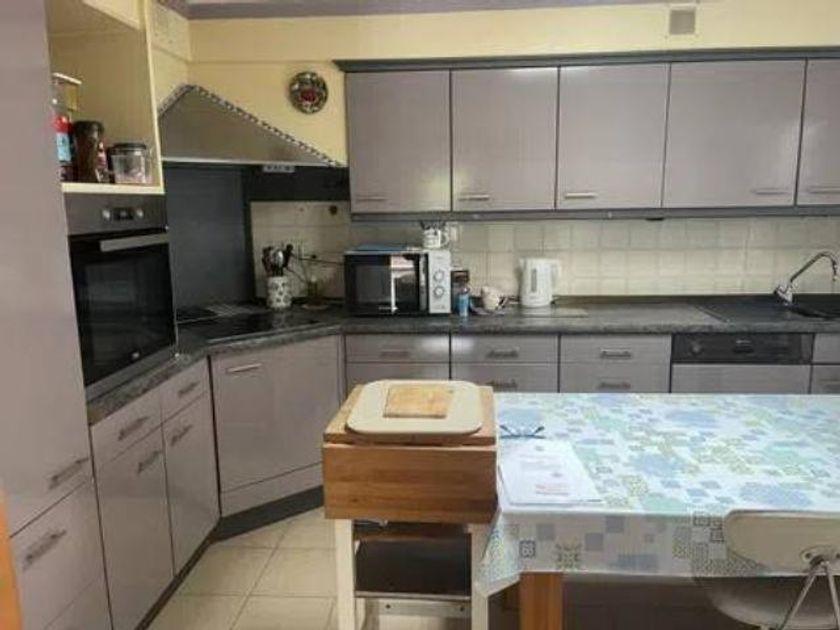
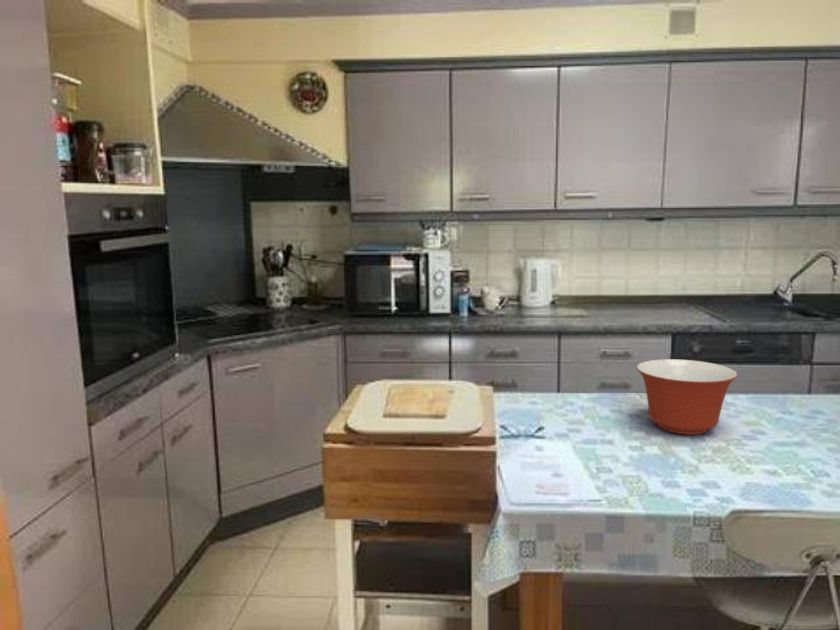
+ mixing bowl [635,358,739,436]
